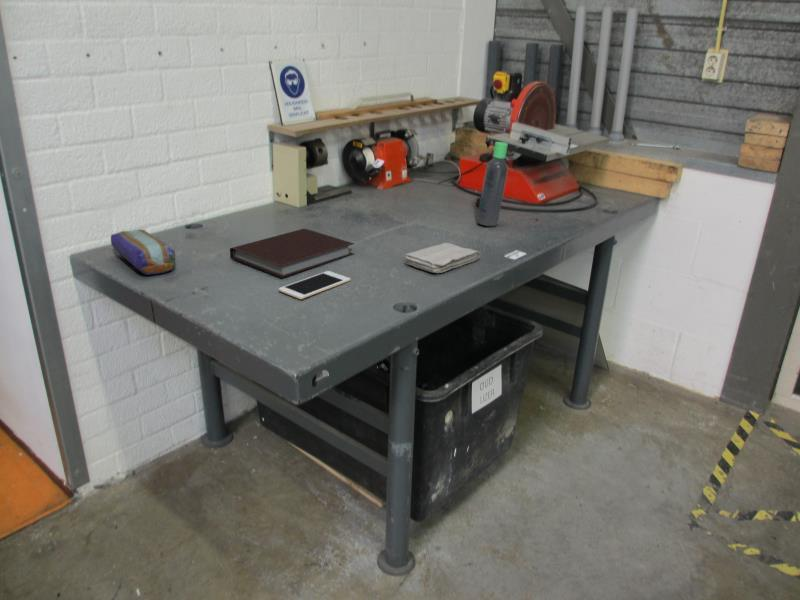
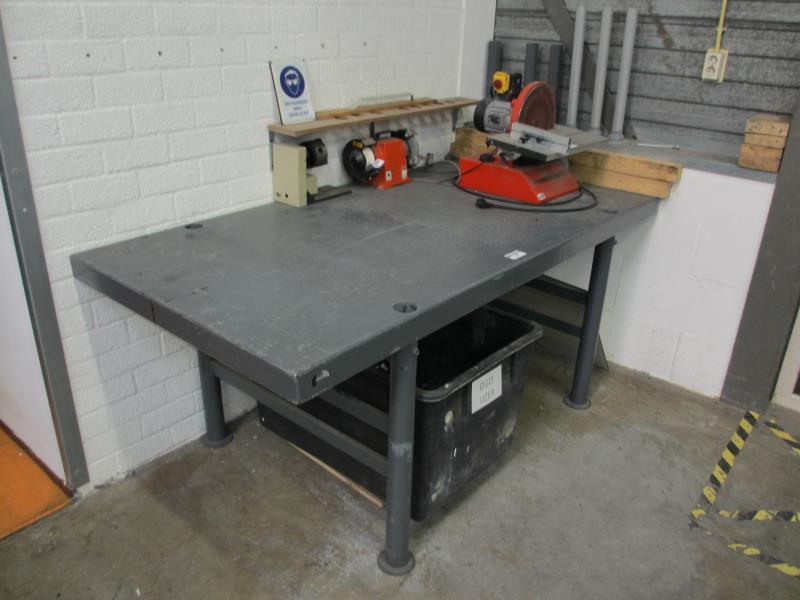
- cell phone [278,270,351,300]
- washcloth [403,242,481,274]
- pencil case [110,229,176,276]
- notebook [229,228,355,279]
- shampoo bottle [476,141,509,227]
